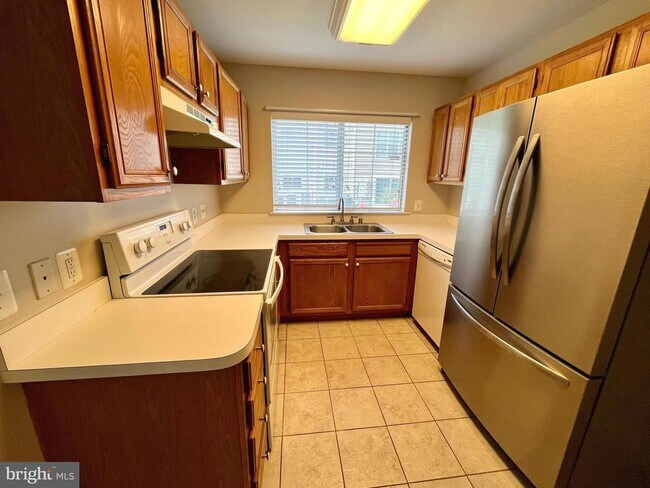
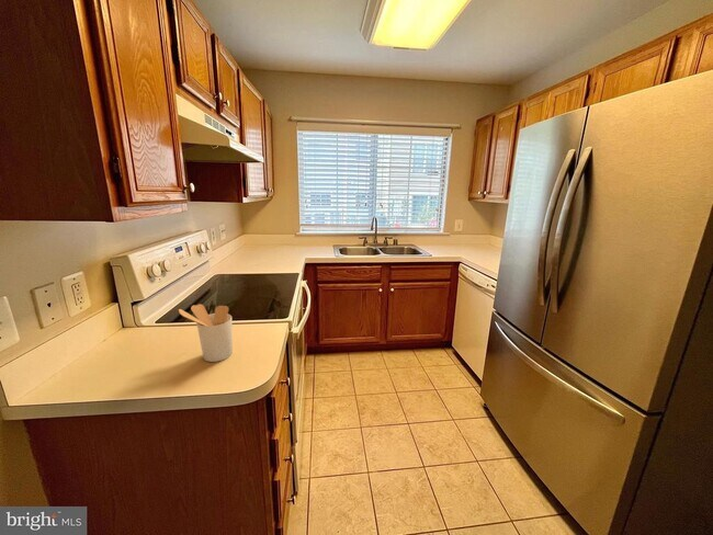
+ utensil holder [178,303,234,363]
